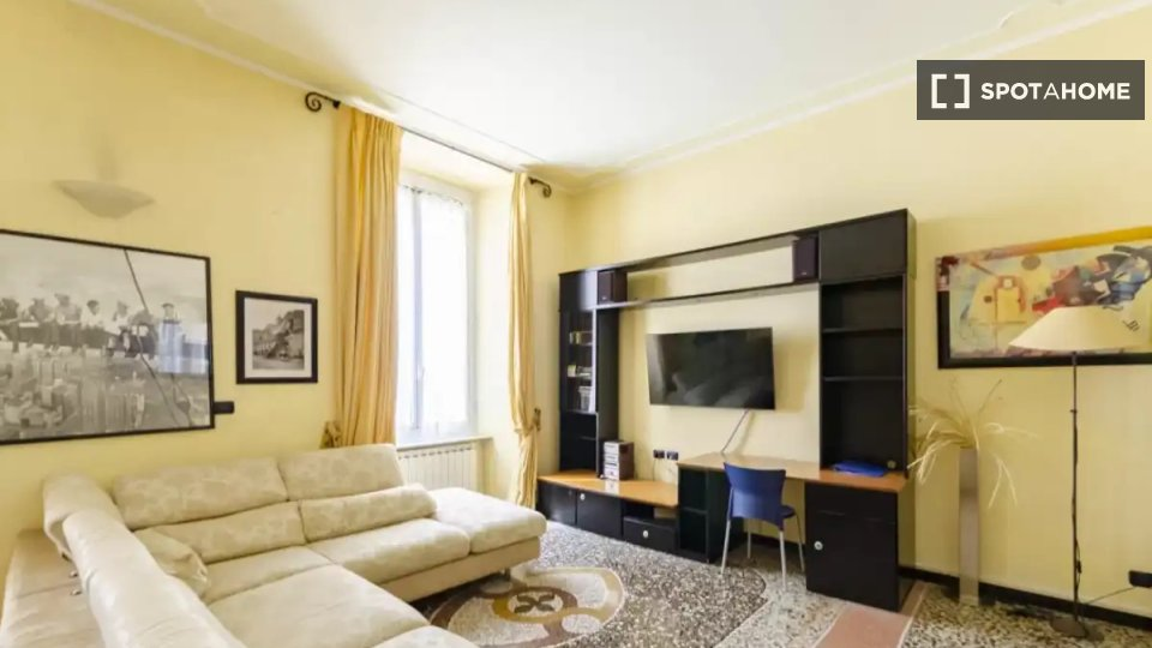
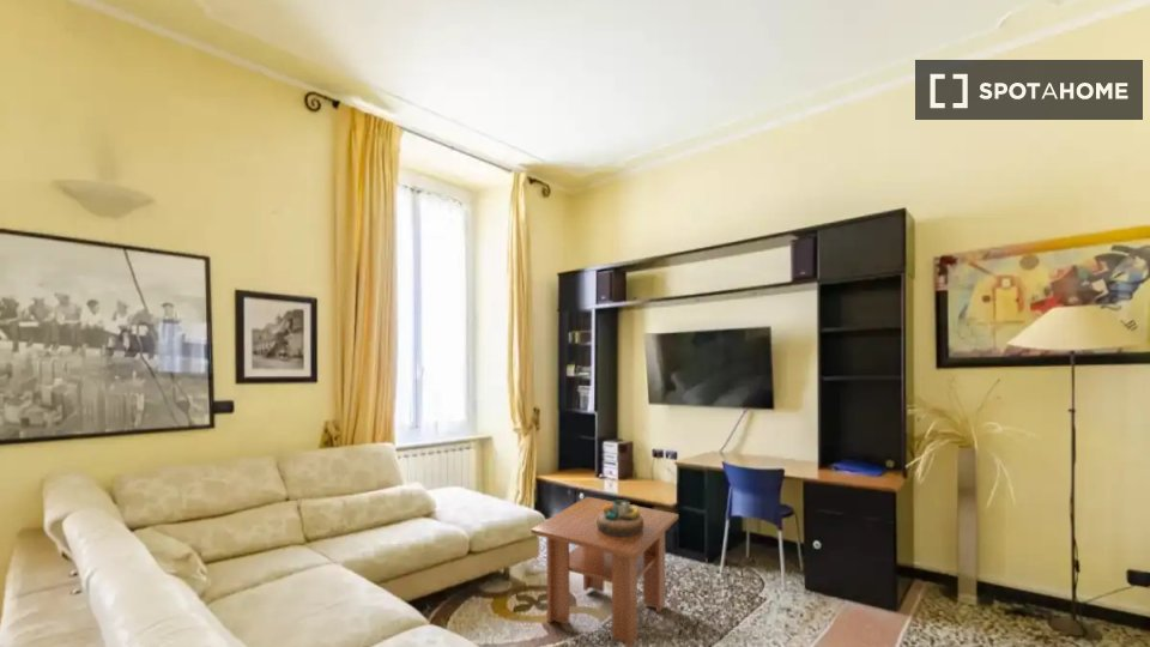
+ decorative bowl [597,498,643,537]
+ coffee table [529,496,679,647]
